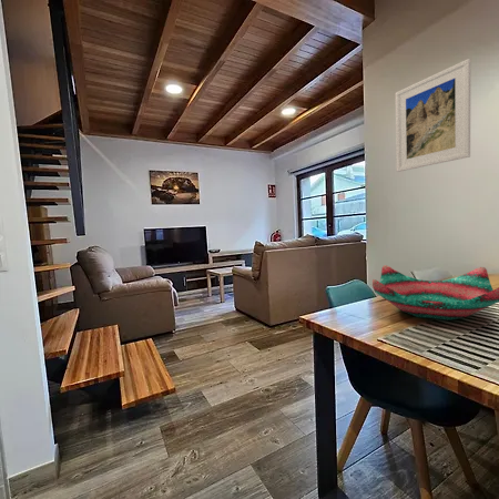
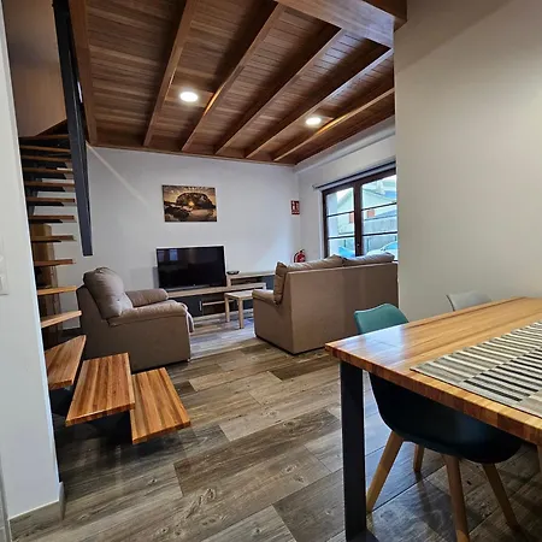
- decorative bowl [371,264,499,320]
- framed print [395,58,471,173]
